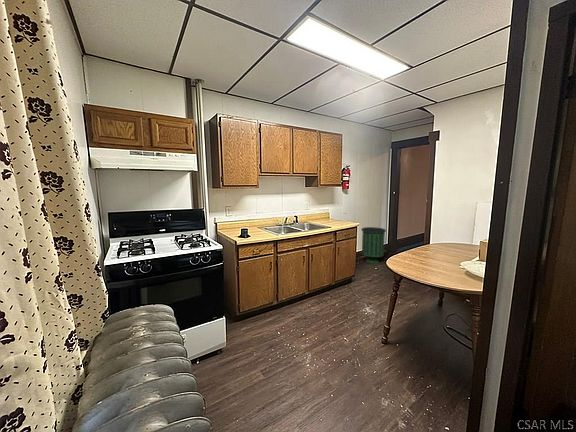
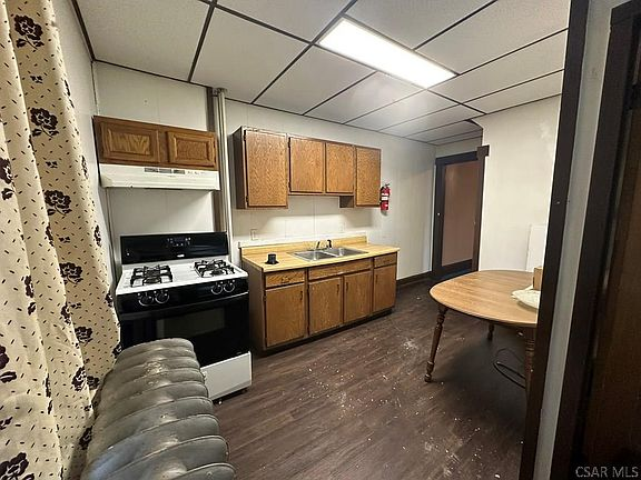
- trash can [360,226,387,264]
